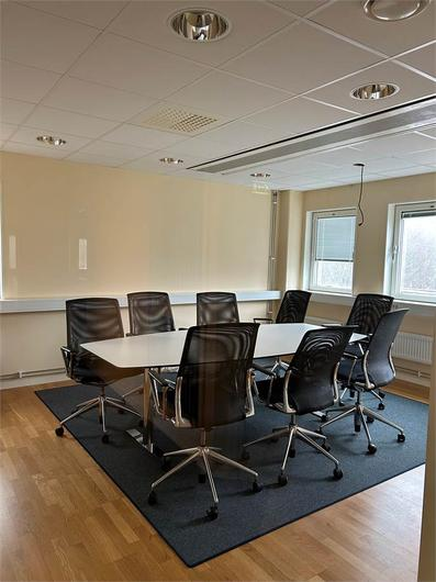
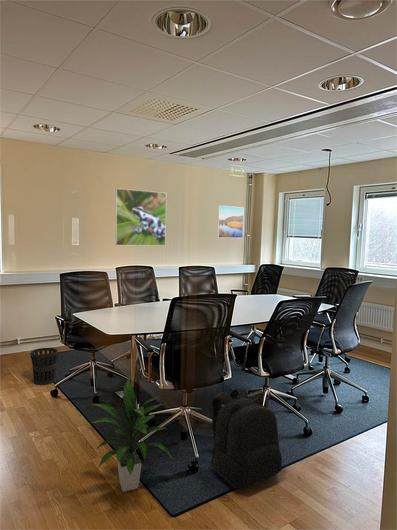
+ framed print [216,205,245,239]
+ indoor plant [90,379,173,492]
+ wastebasket [29,347,59,386]
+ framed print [114,187,167,247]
+ backpack [210,387,283,491]
